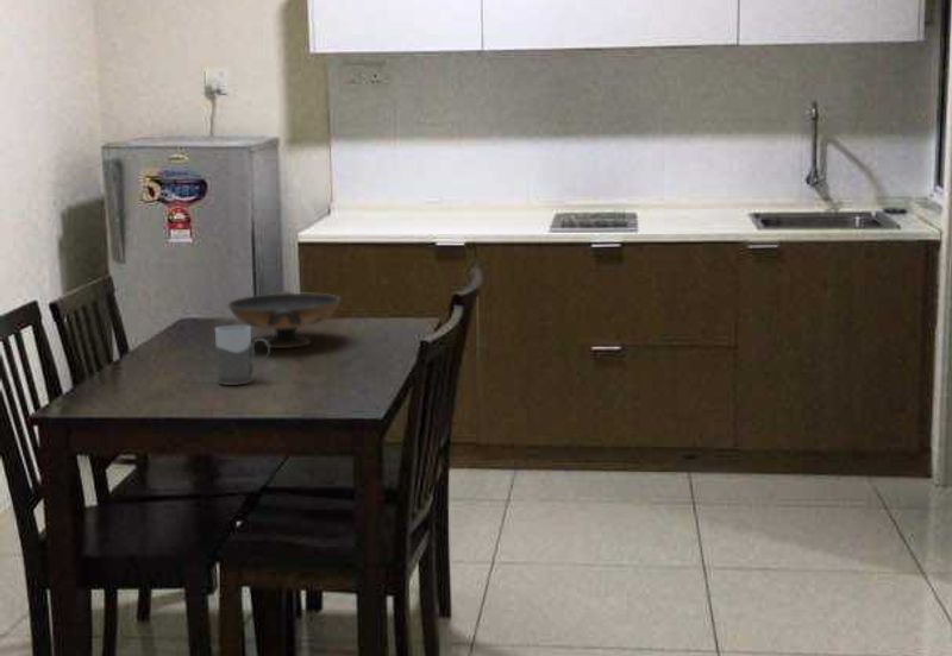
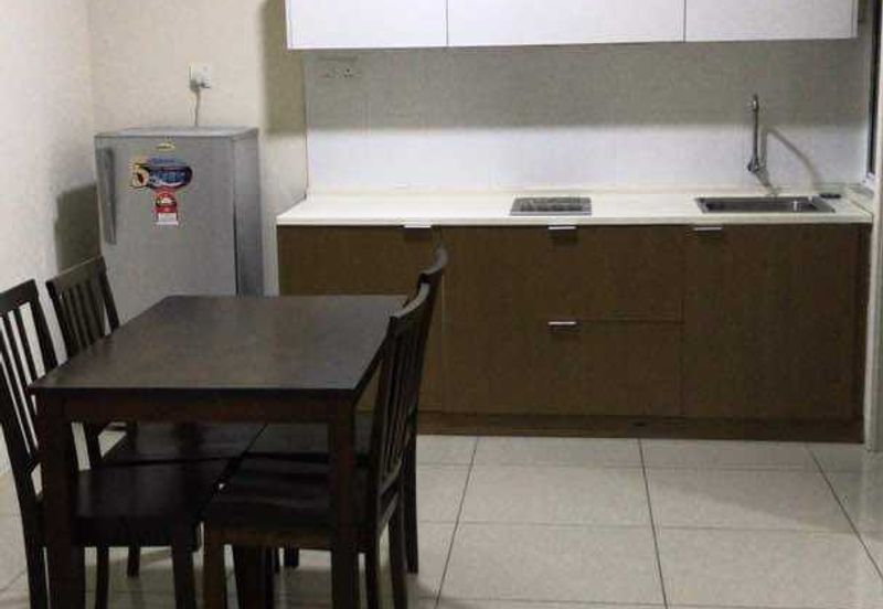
- decorative bowl [226,290,342,349]
- mug [214,324,271,386]
